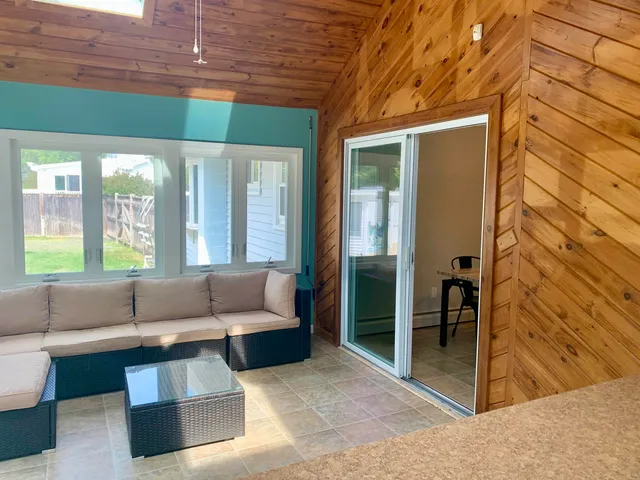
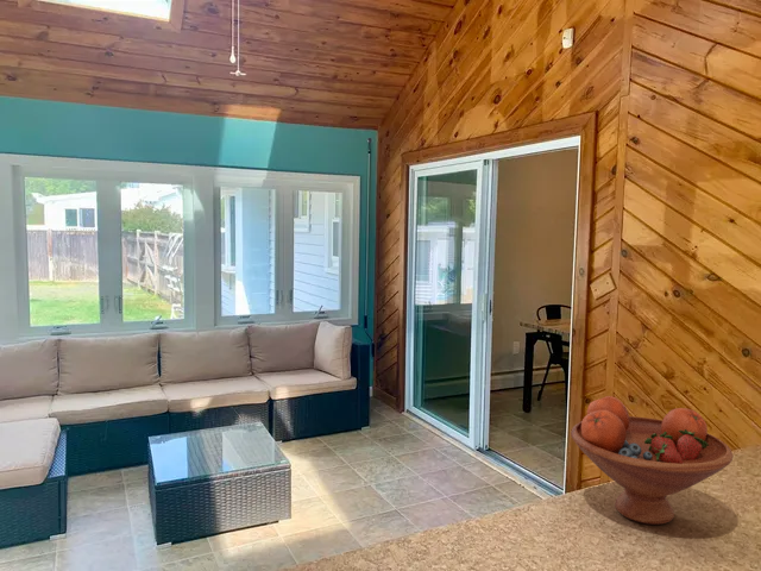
+ fruit bowl [570,395,734,526]
